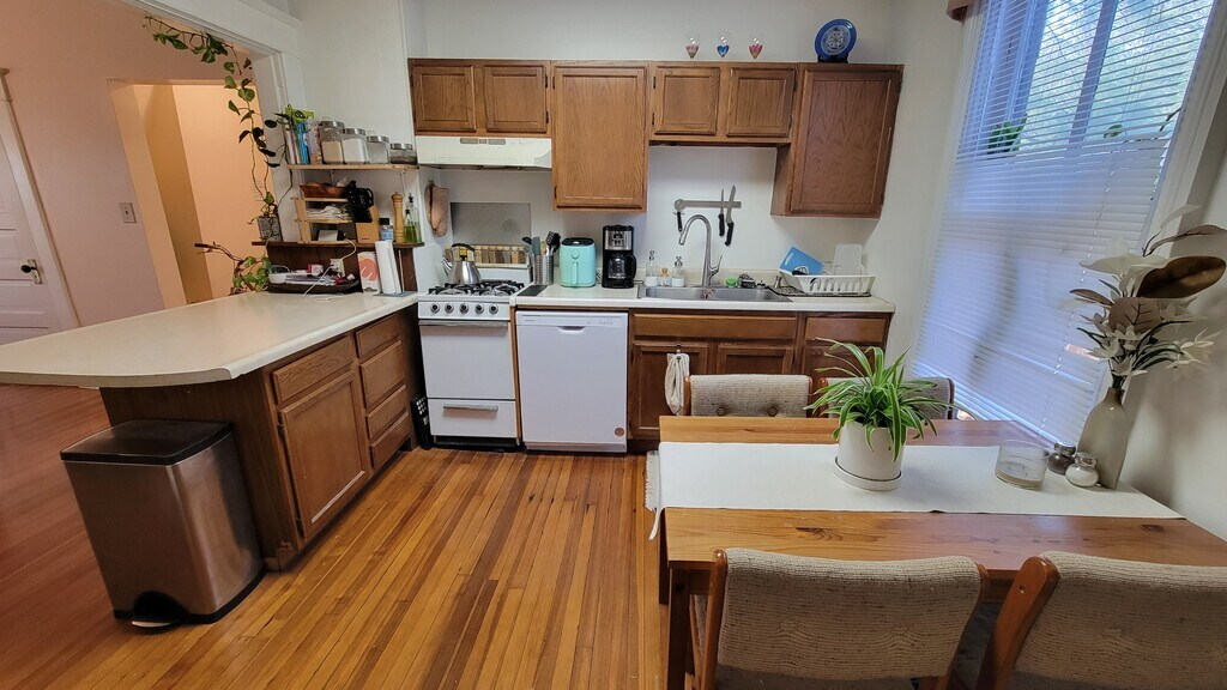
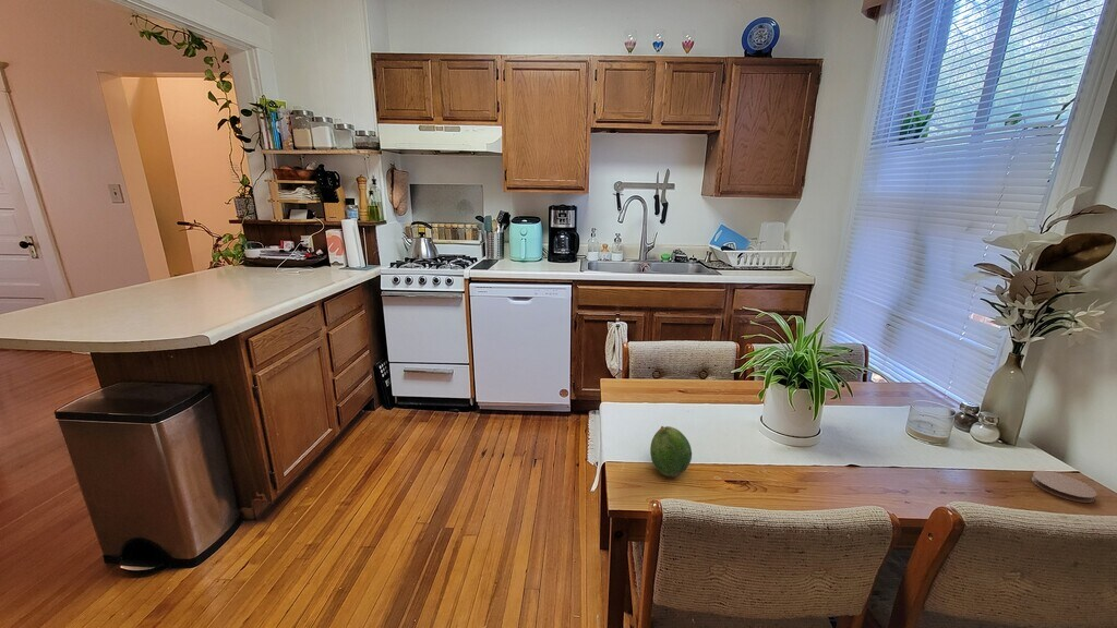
+ coaster [1031,470,1097,504]
+ fruit [649,425,693,478]
